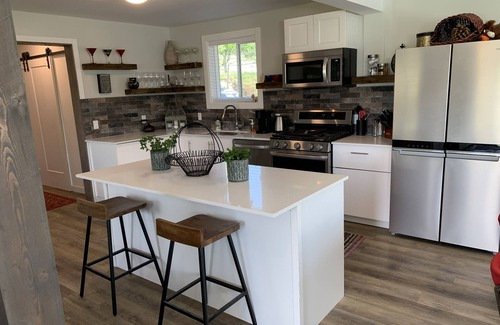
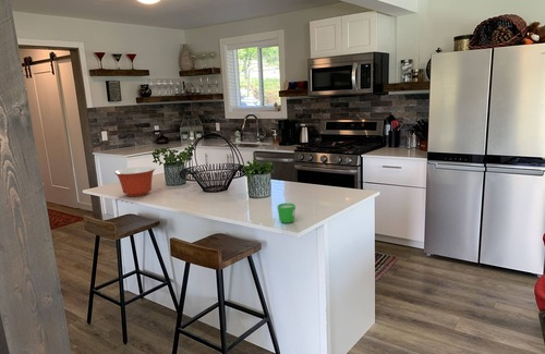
+ mug [277,202,296,224]
+ mixing bowl [113,166,156,197]
